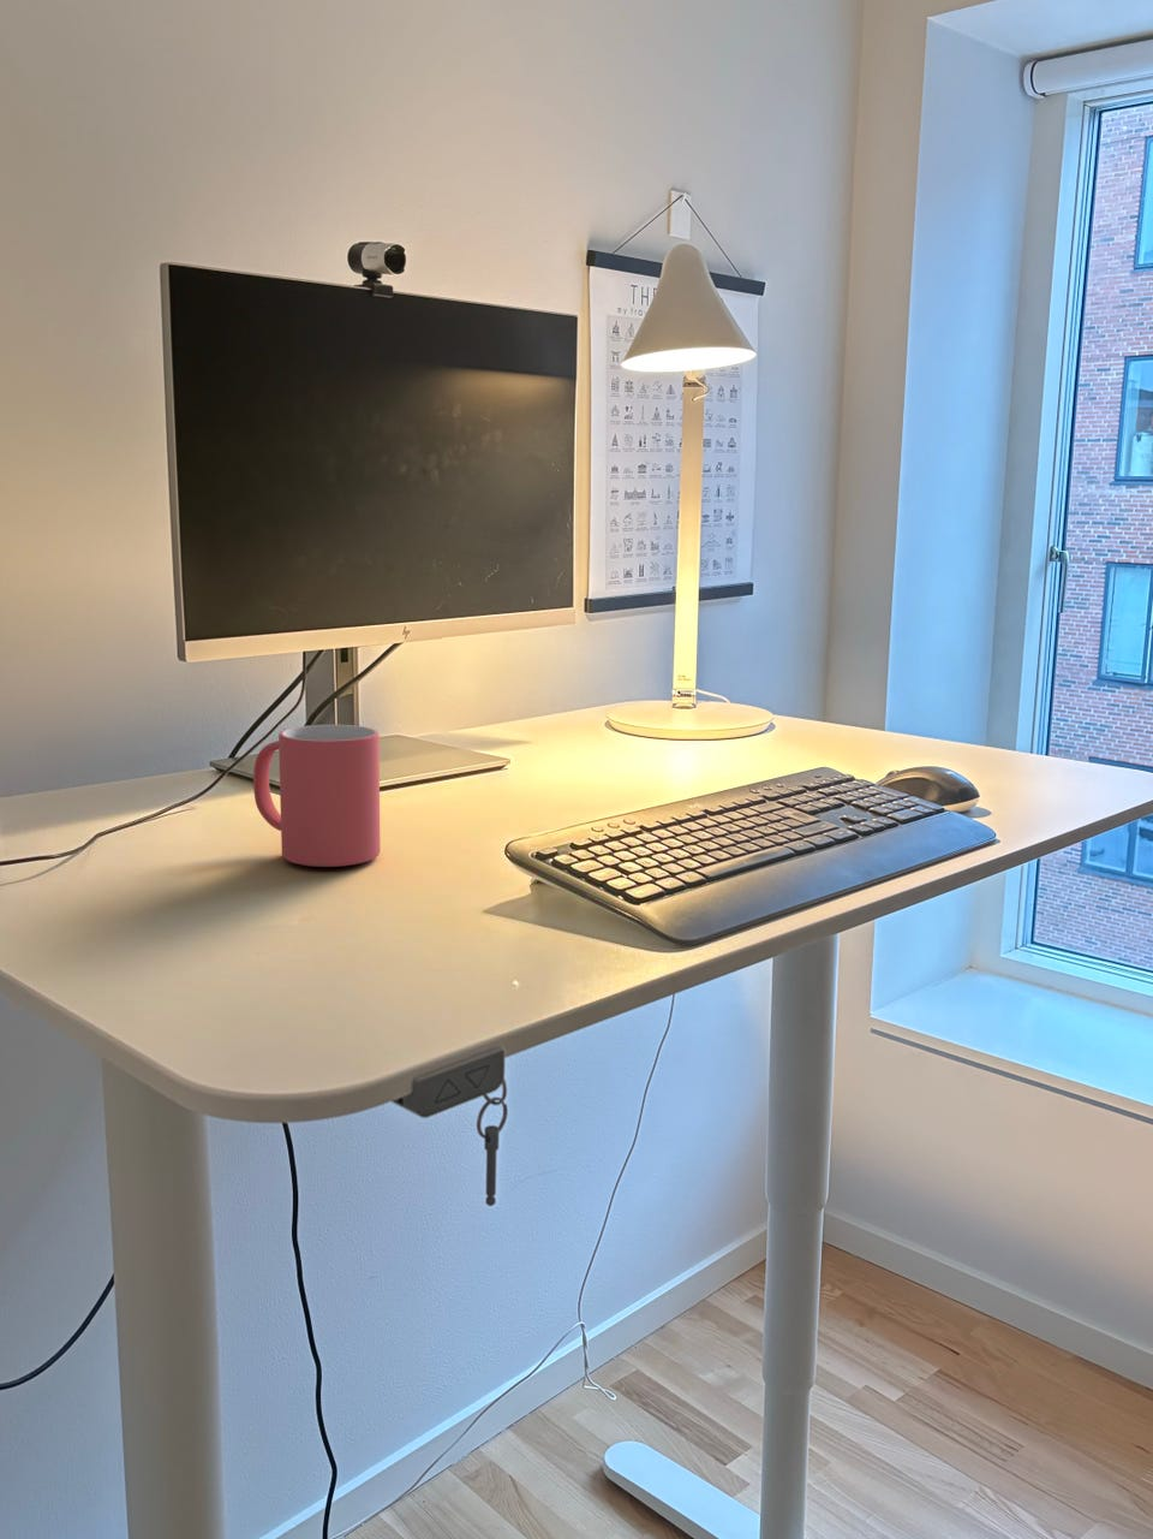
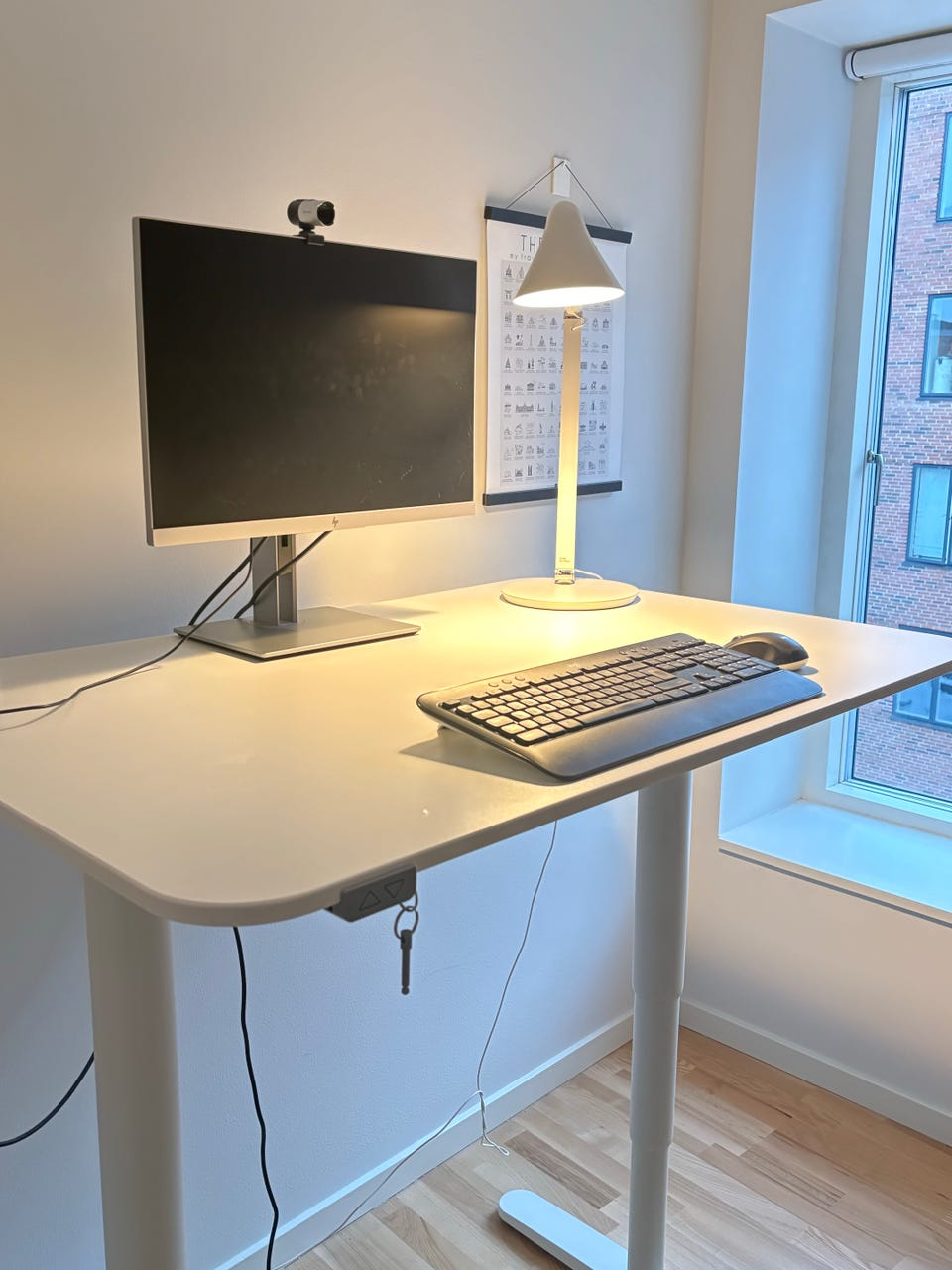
- mug [252,723,382,868]
